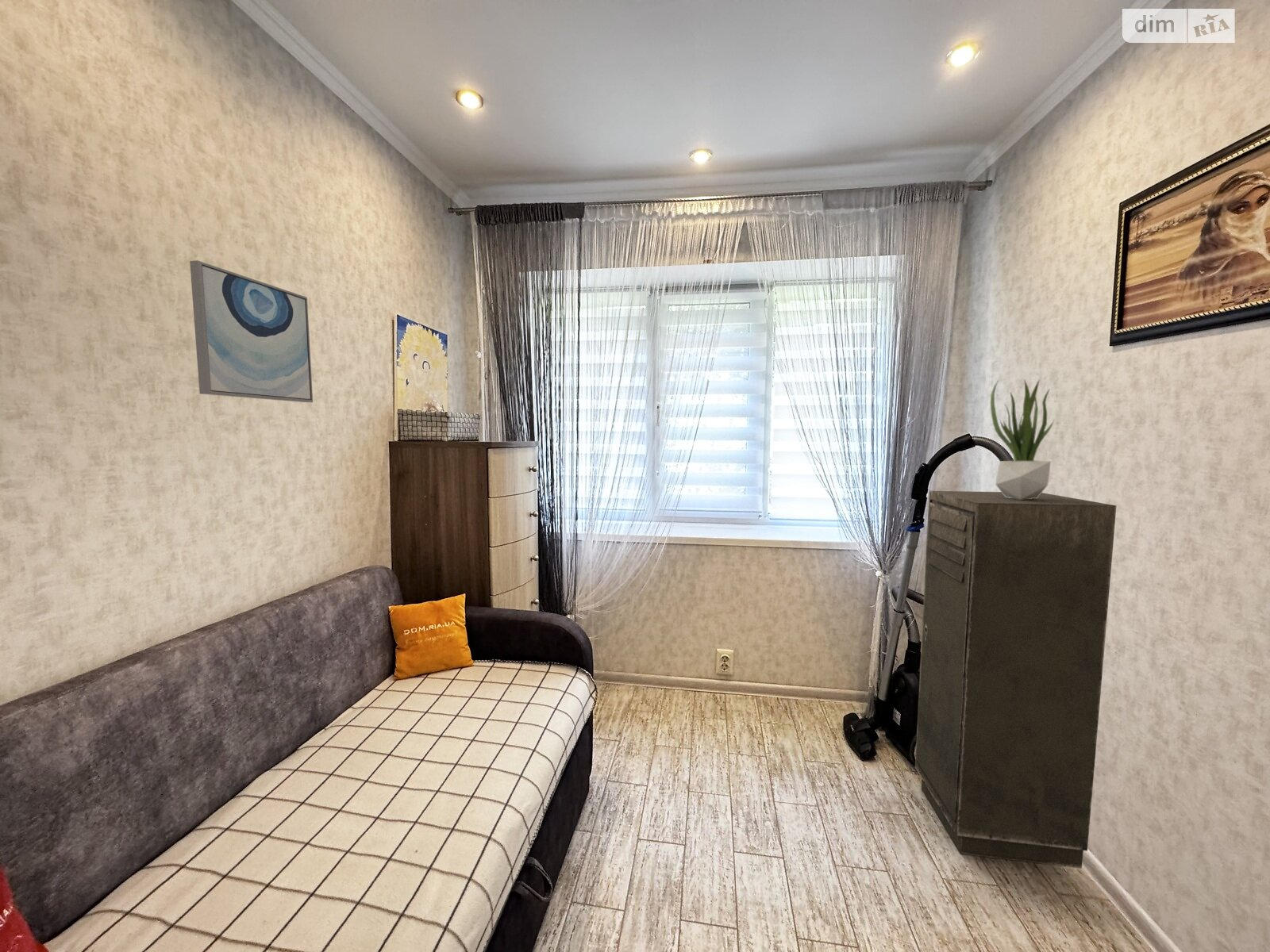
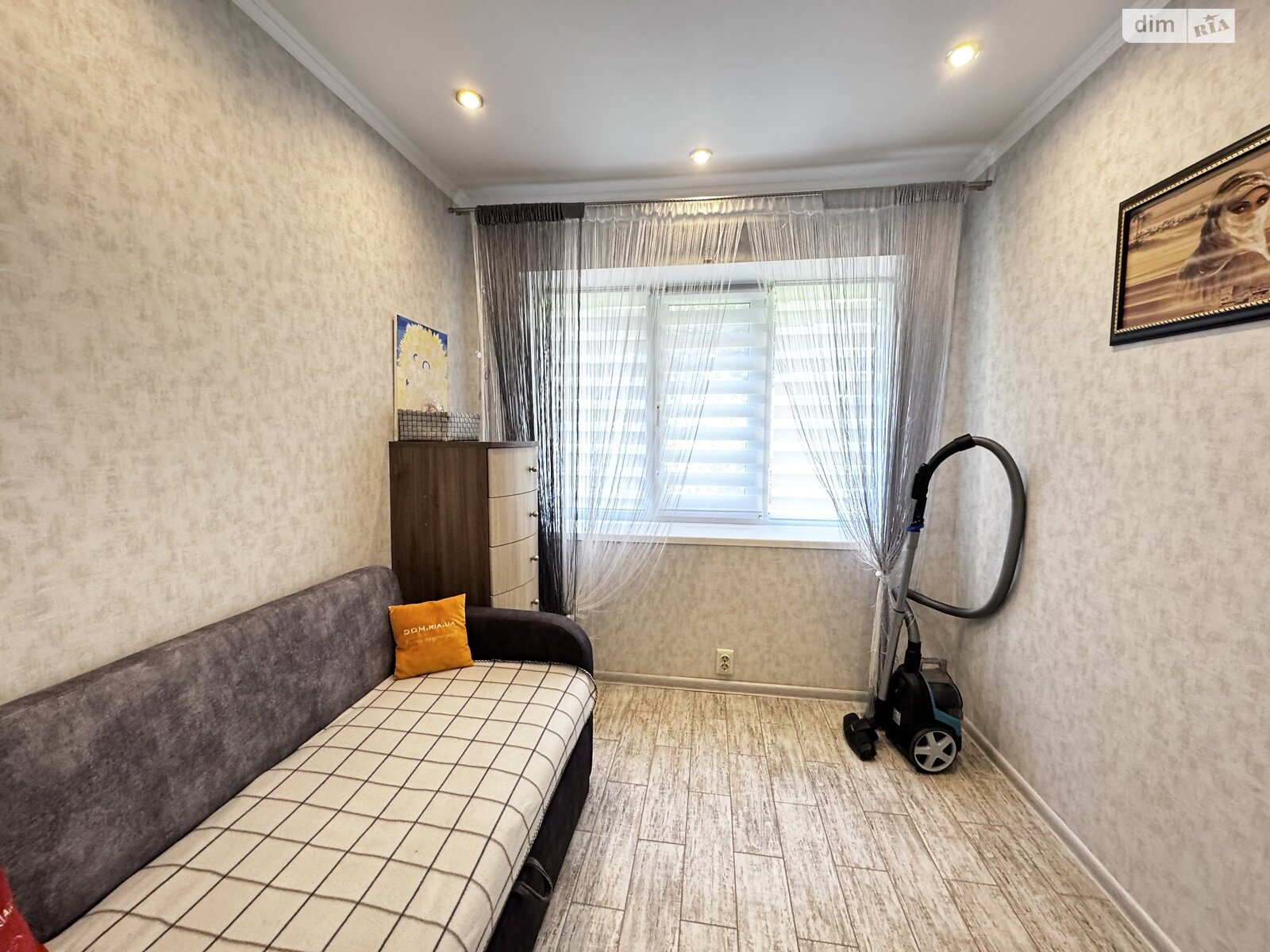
- potted plant [990,378,1055,500]
- wall art [189,259,314,403]
- storage cabinet [914,490,1117,869]
